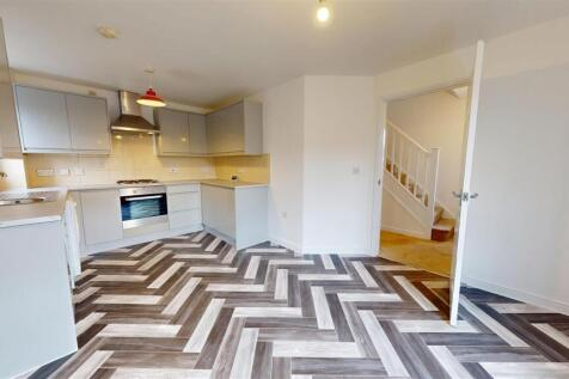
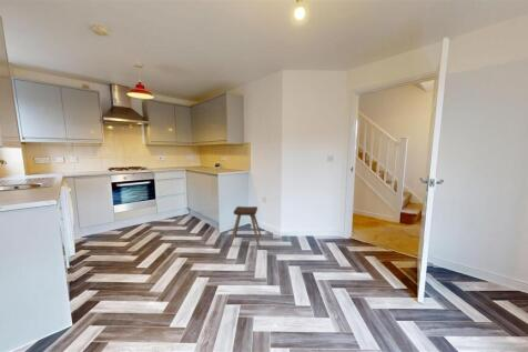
+ music stool [229,205,262,248]
